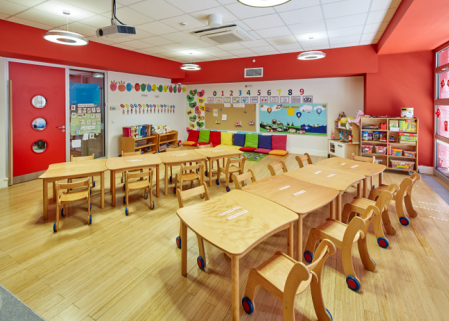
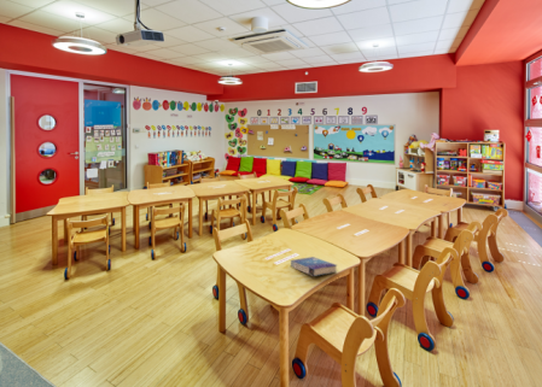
+ book [290,256,338,277]
